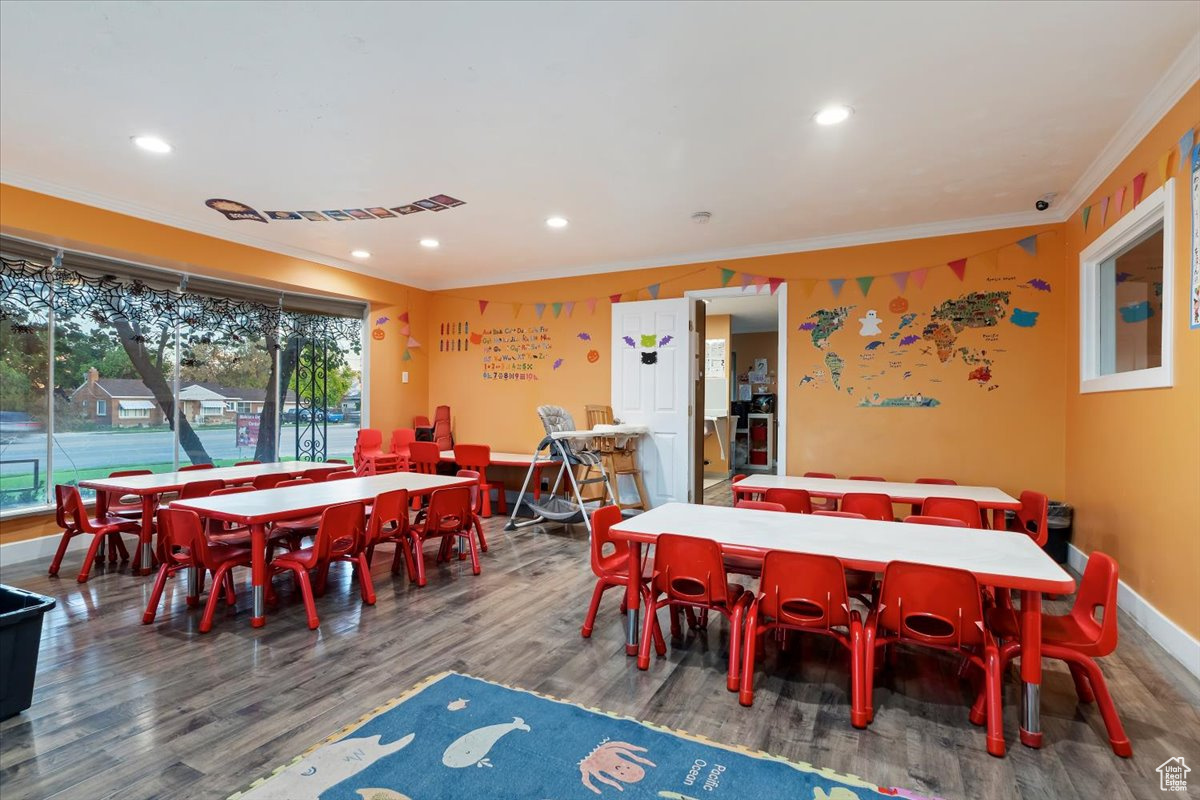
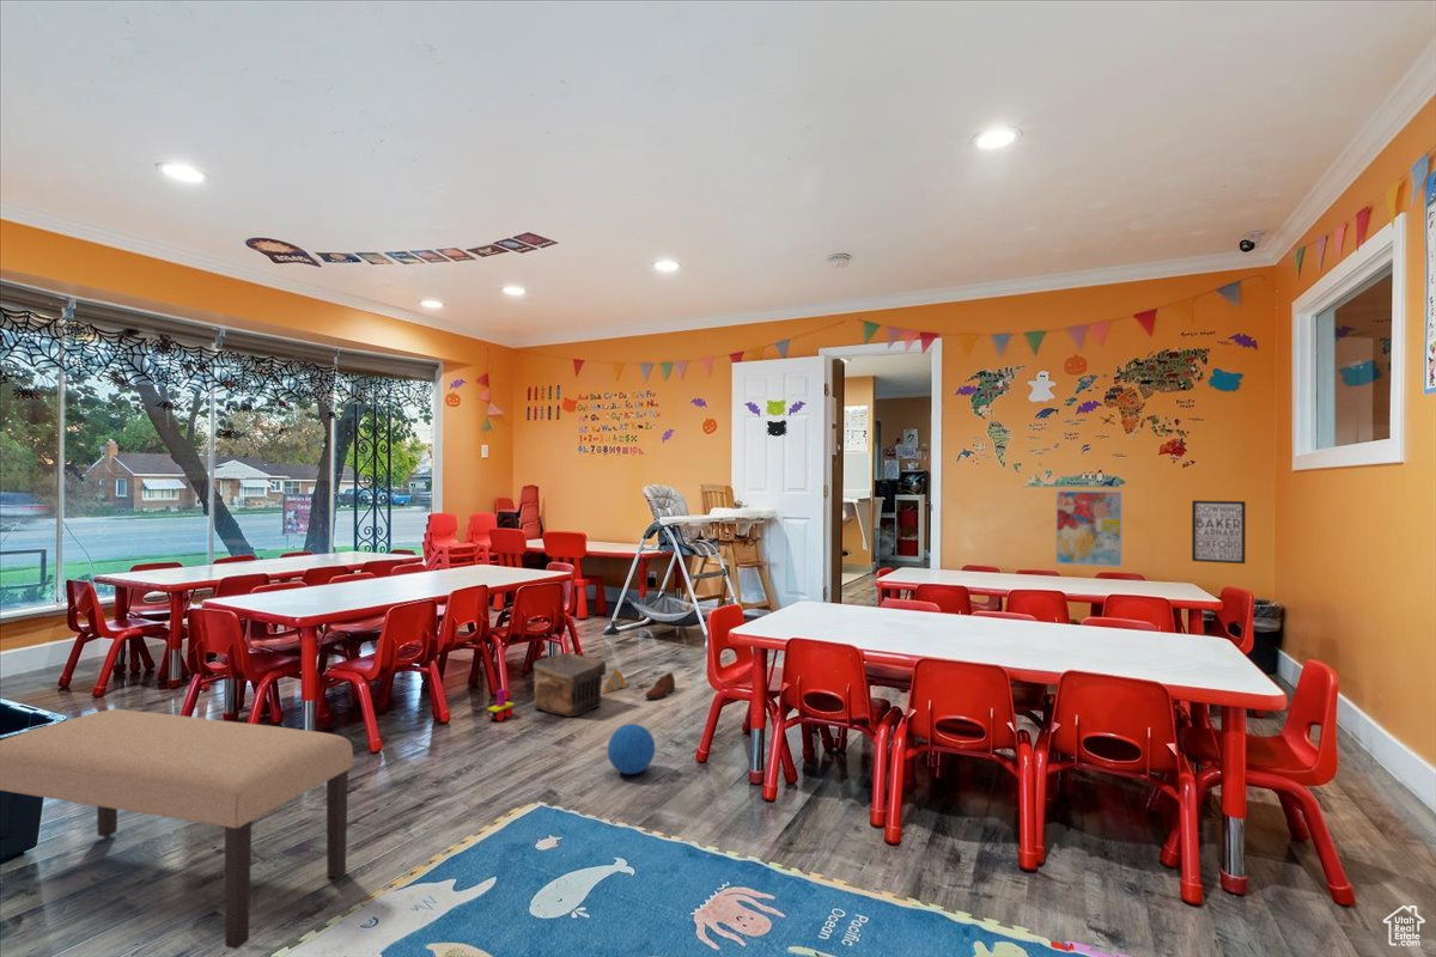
+ shoe [644,671,676,700]
+ pouch [533,652,607,718]
+ bench [0,708,354,950]
+ stacking toy [602,668,628,695]
+ toy train [487,688,515,723]
+ wall art [1054,489,1124,568]
+ decorative ball [607,723,656,775]
+ wall art [1191,499,1247,565]
